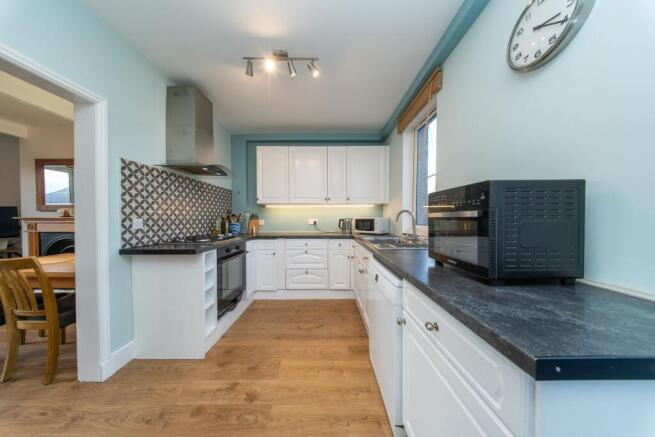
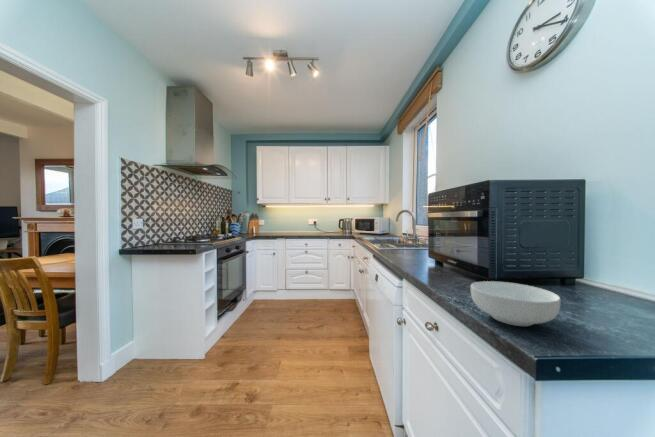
+ cereal bowl [470,280,562,327]
